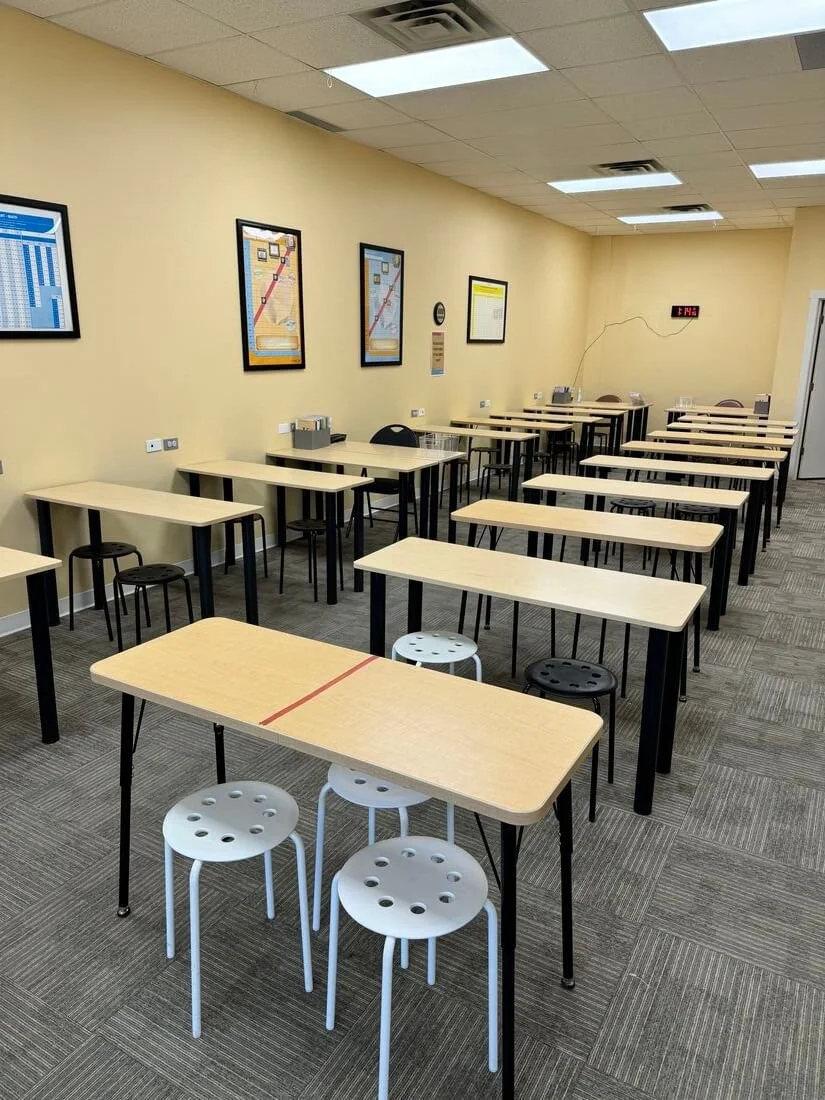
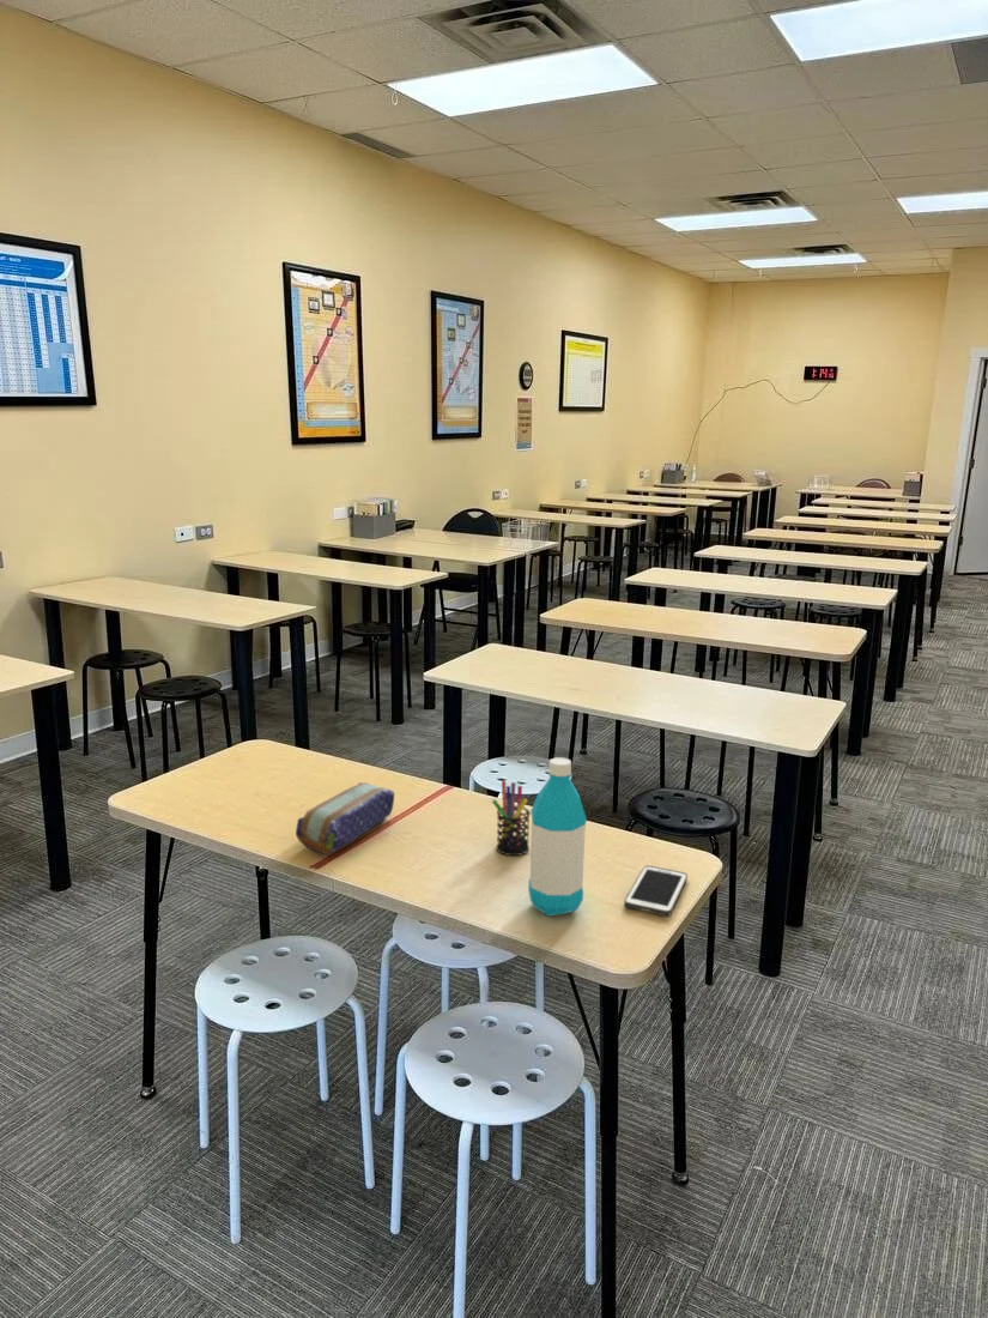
+ water bottle [527,757,588,918]
+ pen holder [491,779,531,857]
+ cell phone [623,864,689,917]
+ pencil case [295,781,395,856]
